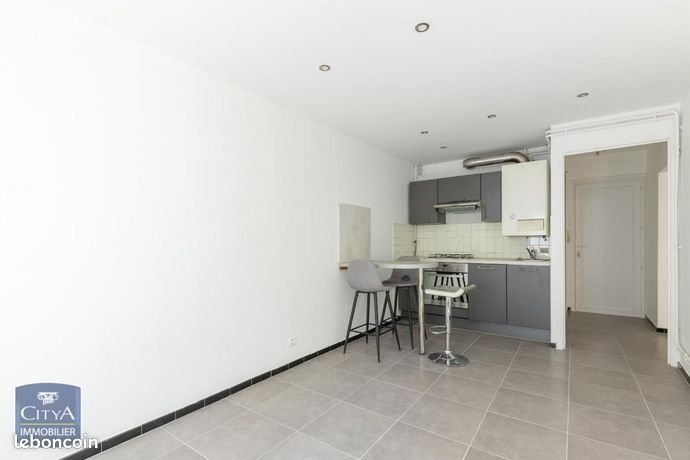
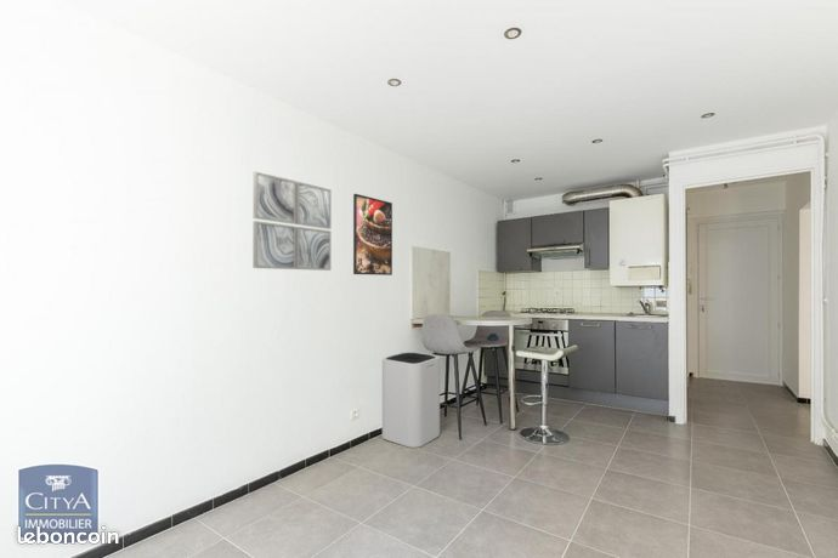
+ trash can [381,351,441,449]
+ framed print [352,193,393,277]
+ wall art [251,170,333,272]
